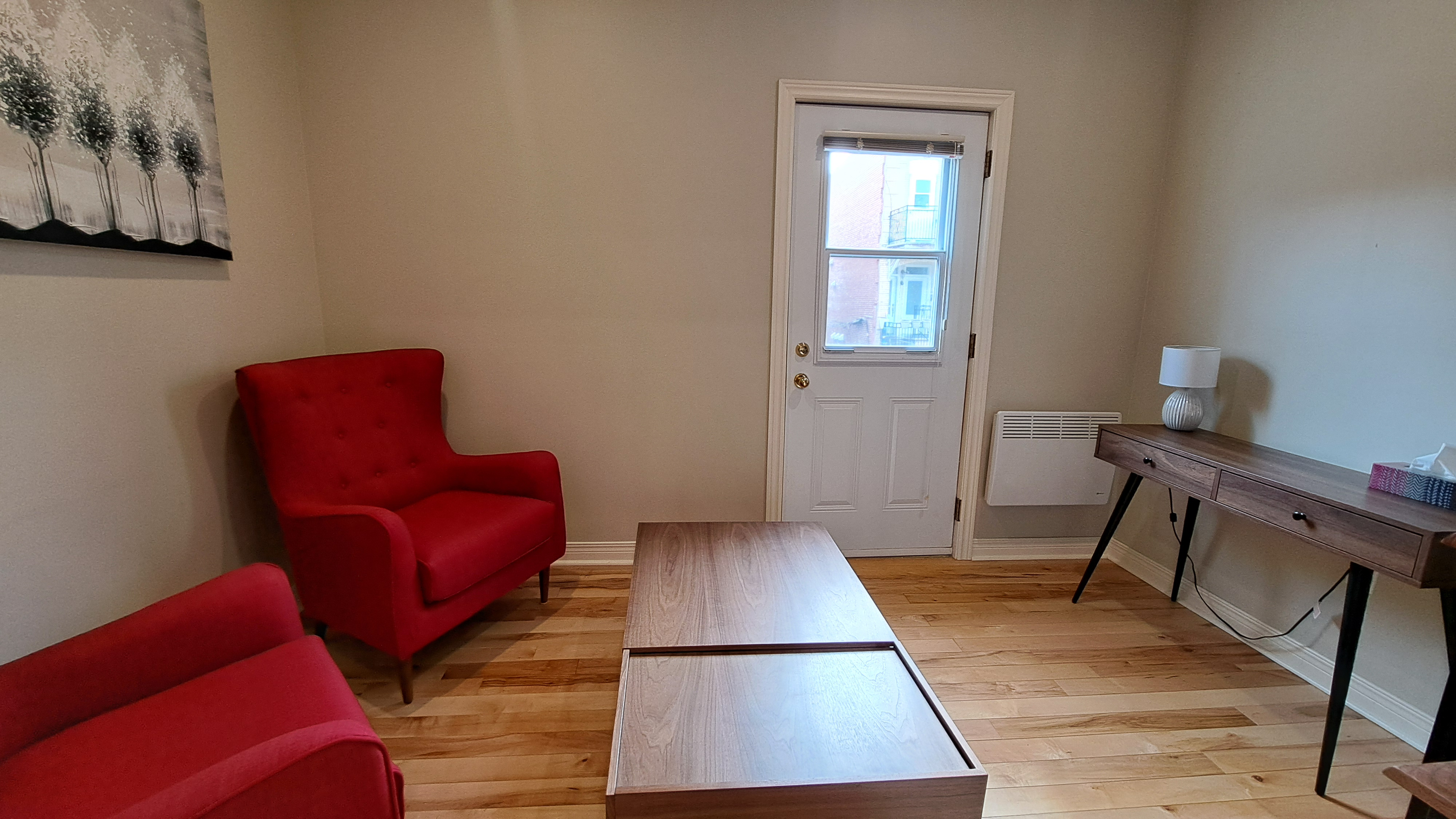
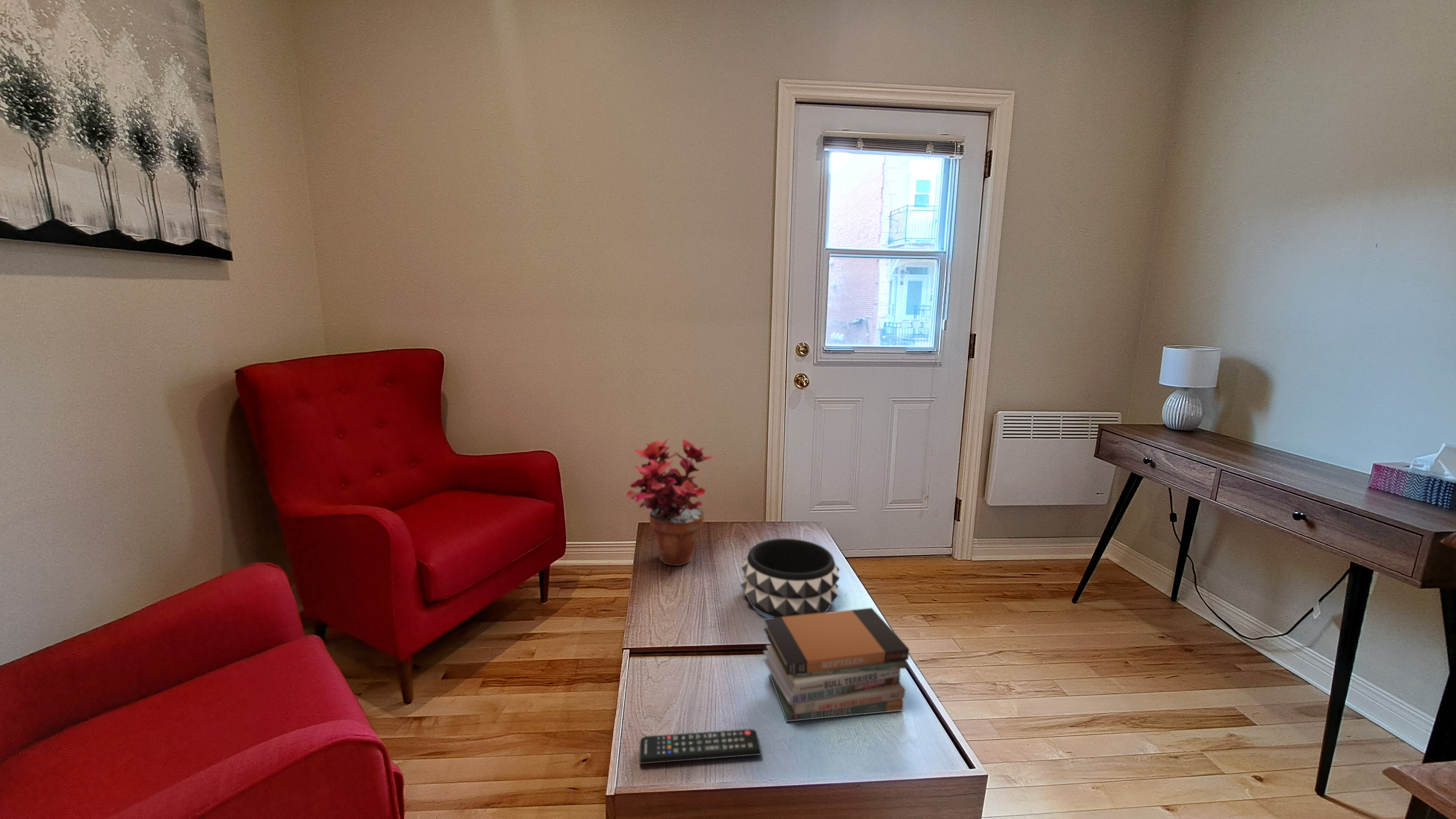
+ potted plant [625,438,715,566]
+ book stack [763,608,910,722]
+ remote control [639,729,762,764]
+ decorative bowl [740,538,840,618]
